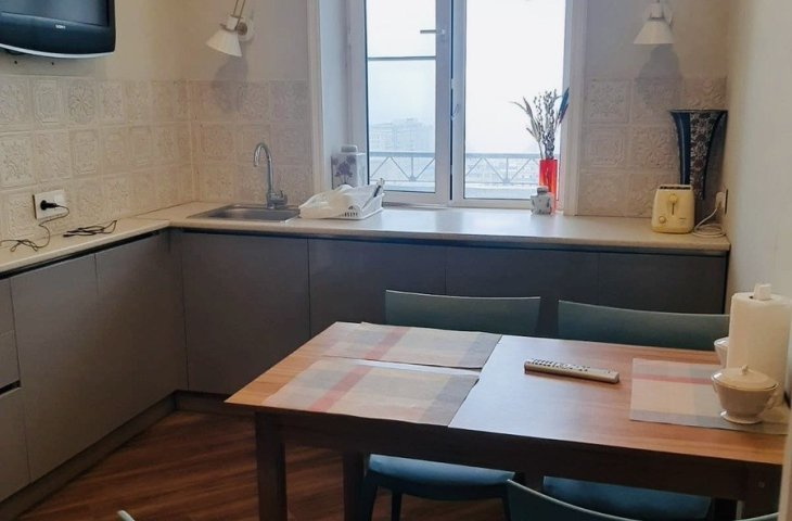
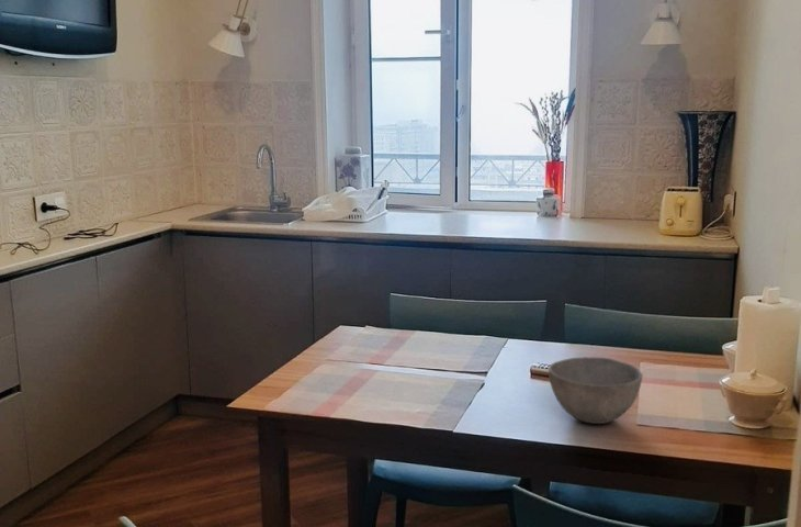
+ bowl [548,356,644,425]
